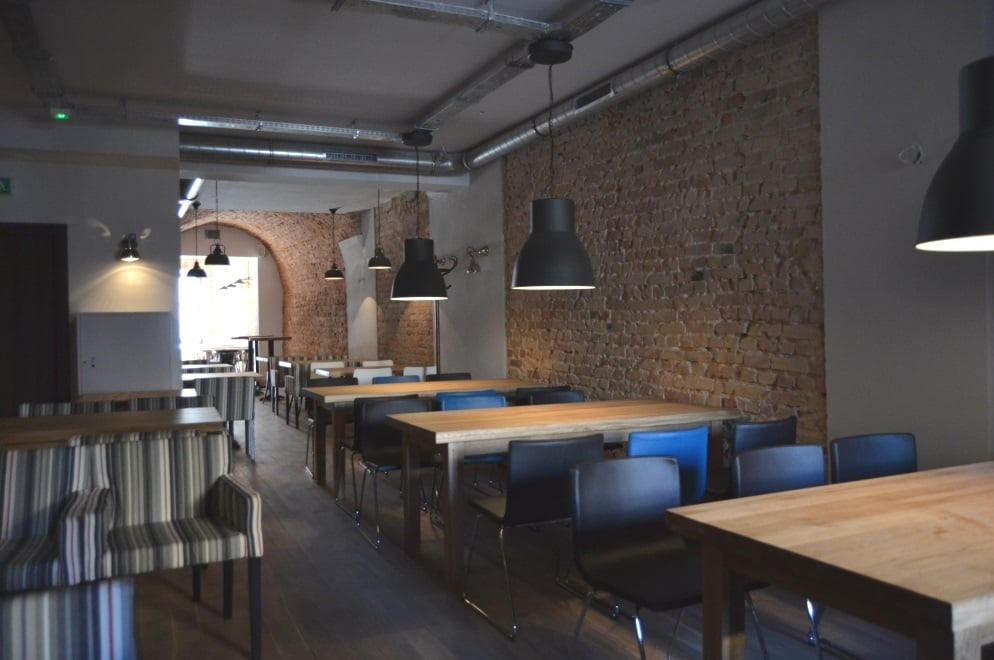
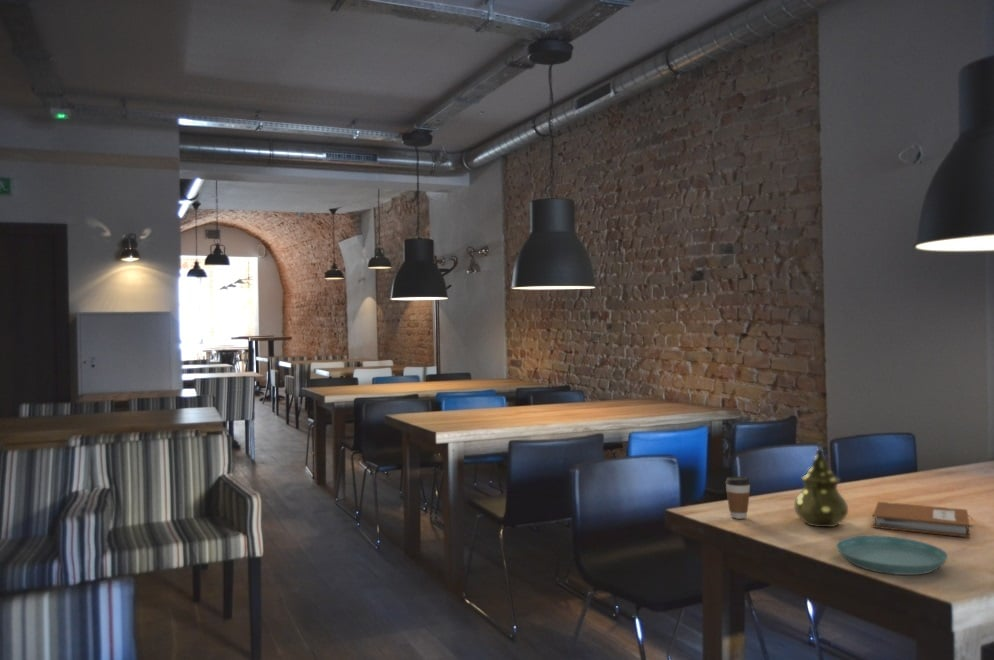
+ coffee cup [725,476,751,520]
+ teapot [793,441,849,528]
+ notebook [872,501,973,538]
+ saucer [835,535,949,576]
